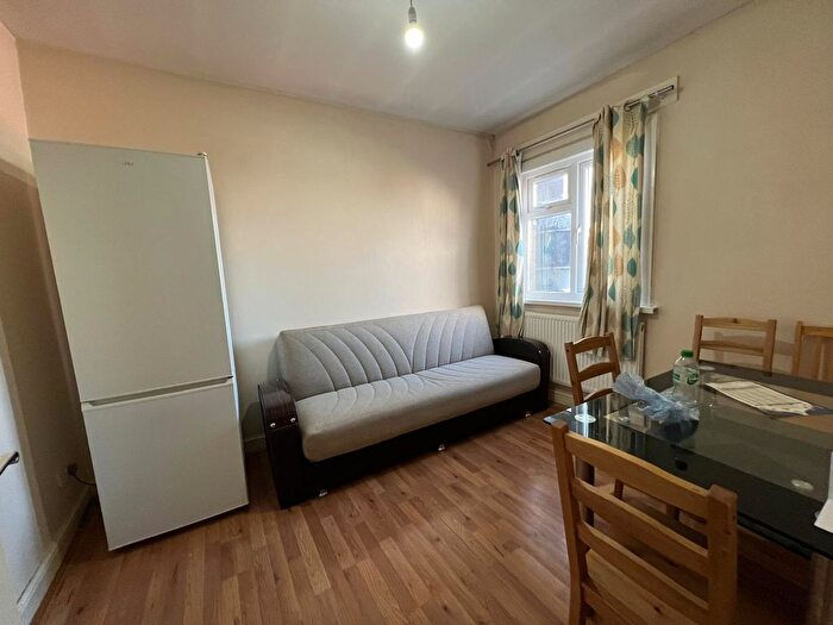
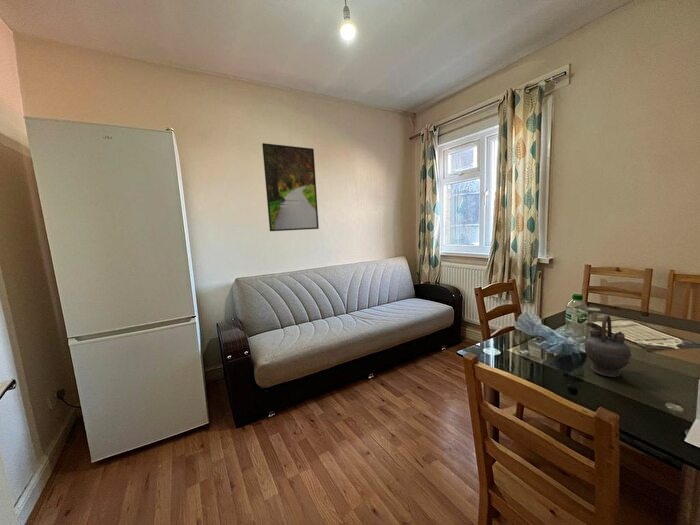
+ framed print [261,142,320,232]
+ teapot [583,314,633,378]
